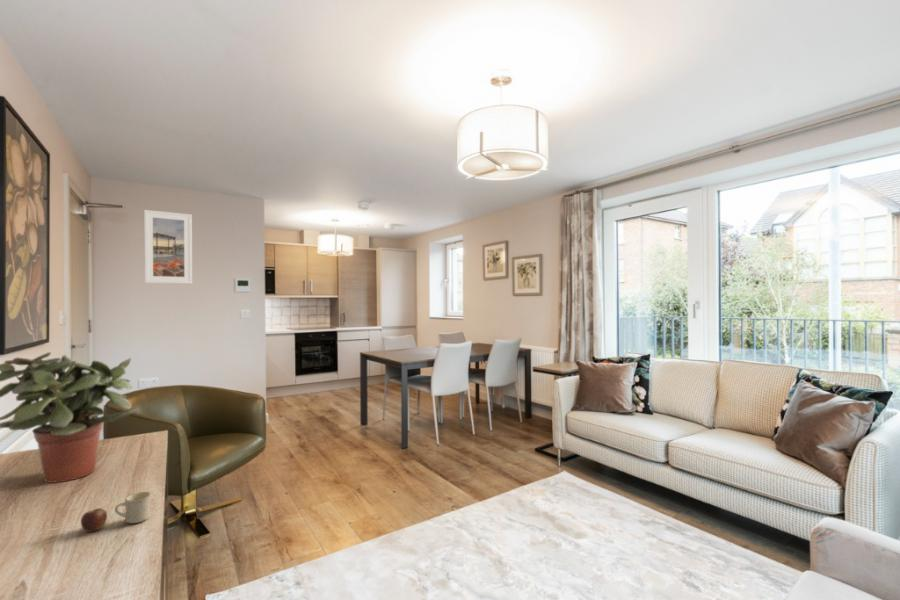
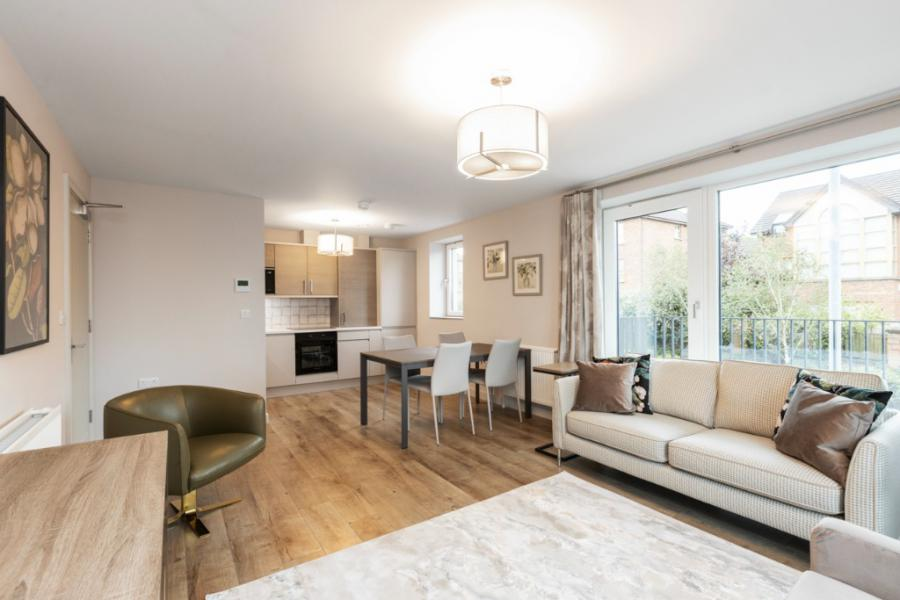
- mug [80,491,152,533]
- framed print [143,209,193,285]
- potted plant [0,351,136,484]
